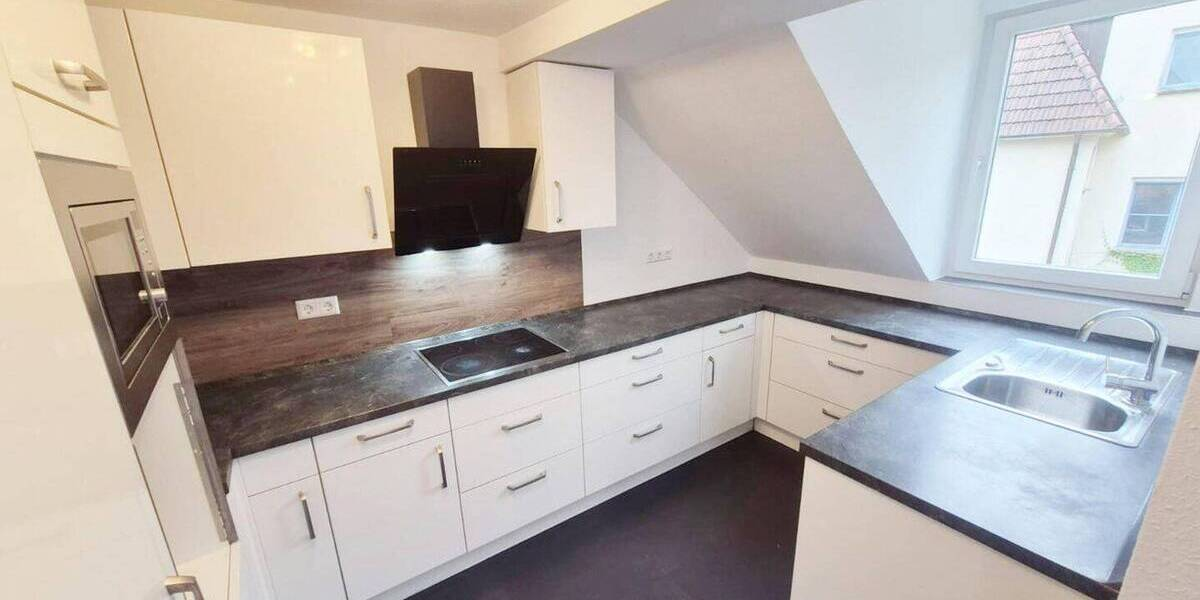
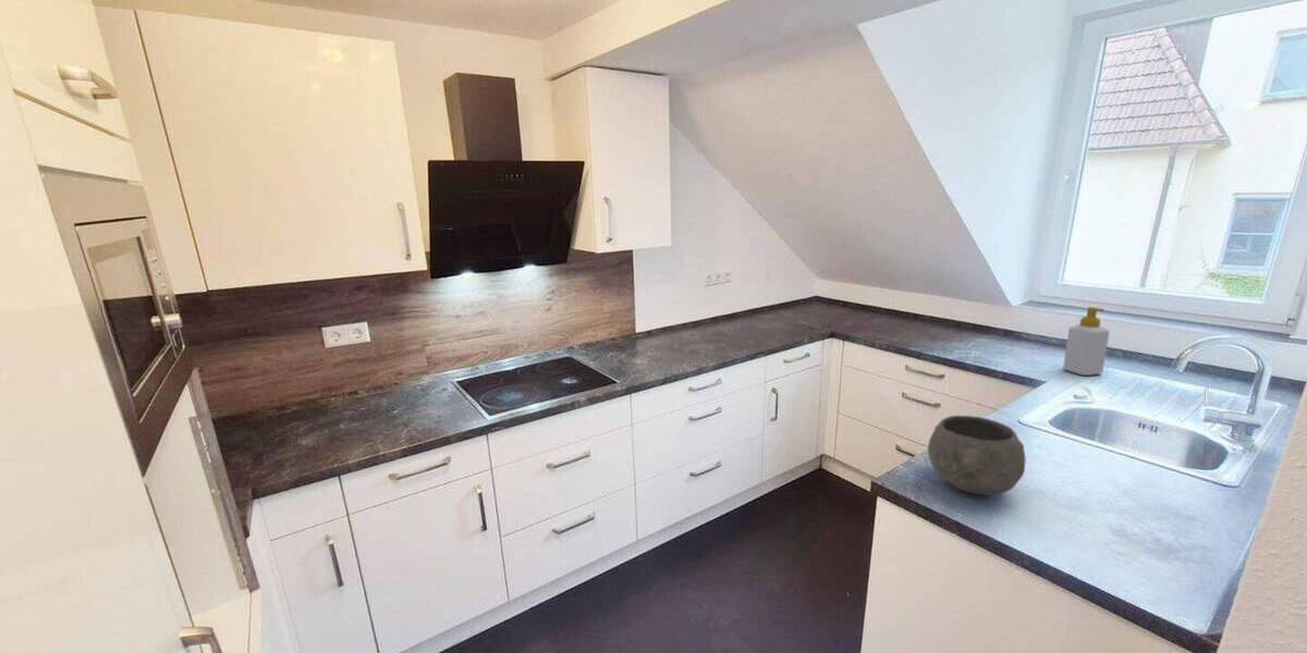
+ soap bottle [1062,306,1111,377]
+ bowl [927,415,1026,496]
